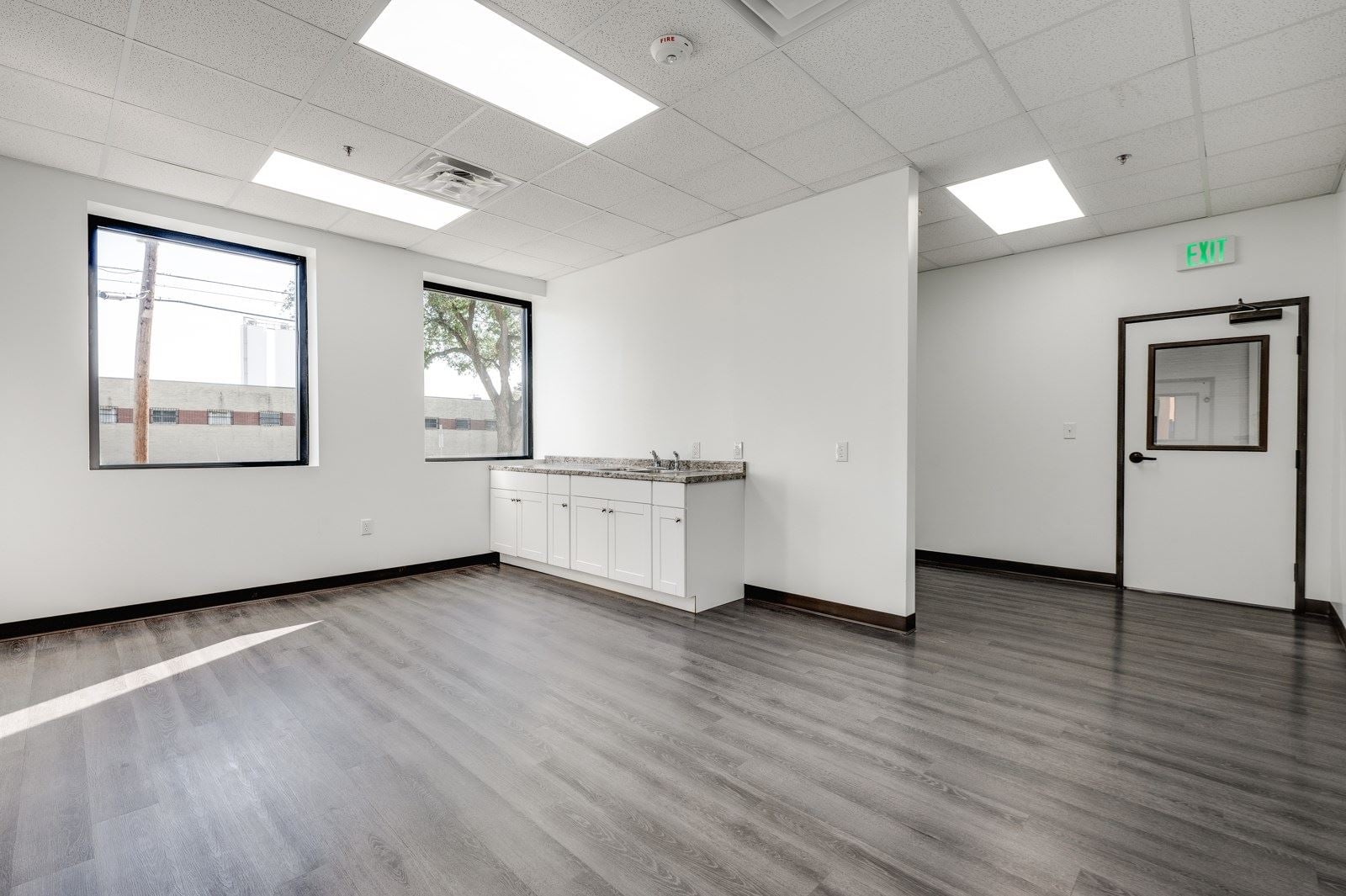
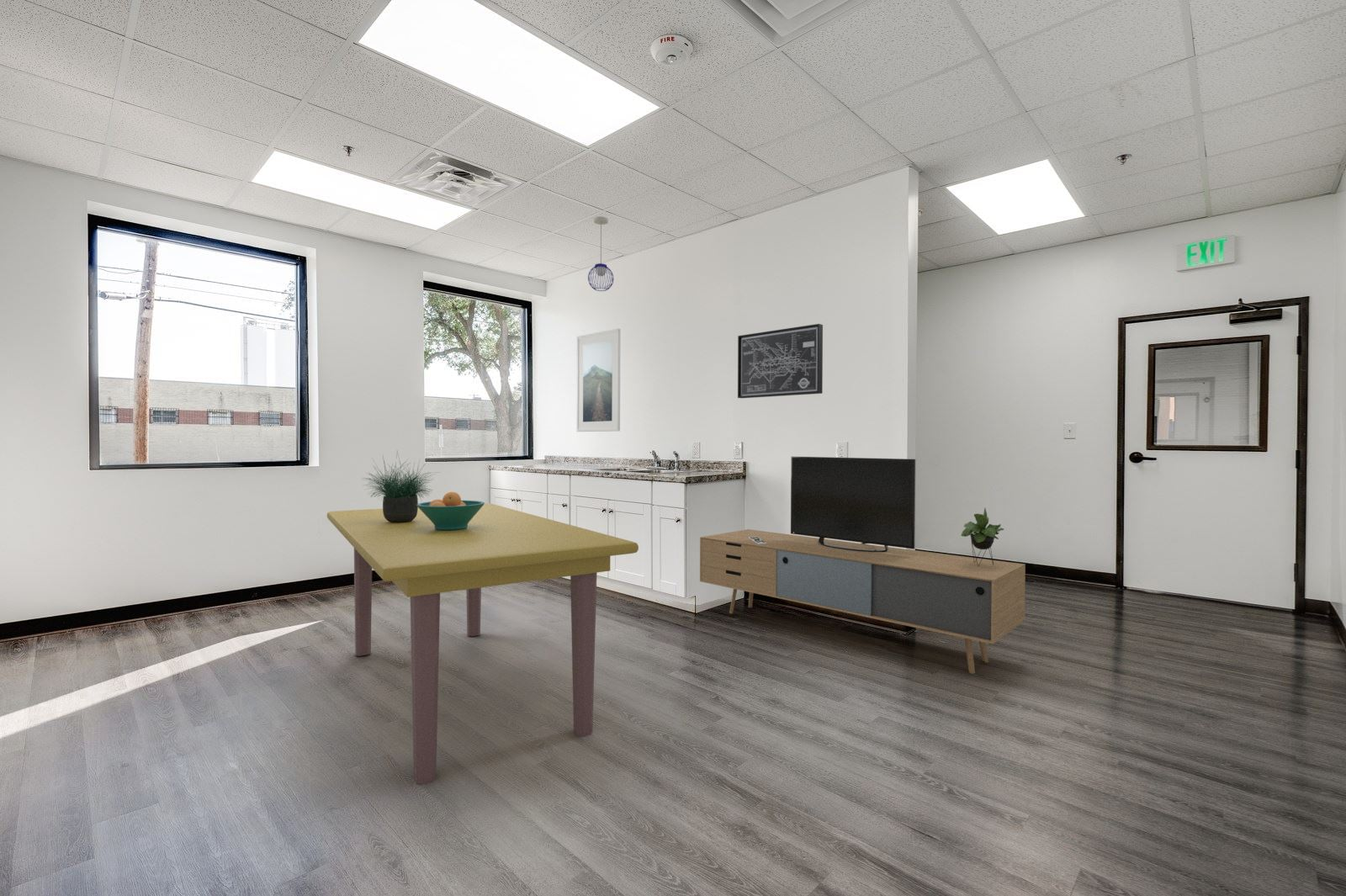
+ fruit bowl [416,491,485,530]
+ wall art [737,323,824,399]
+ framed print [575,328,621,432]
+ pendant light [587,216,614,292]
+ media console [699,456,1026,675]
+ potted plant [362,451,440,522]
+ dining table [326,502,639,786]
